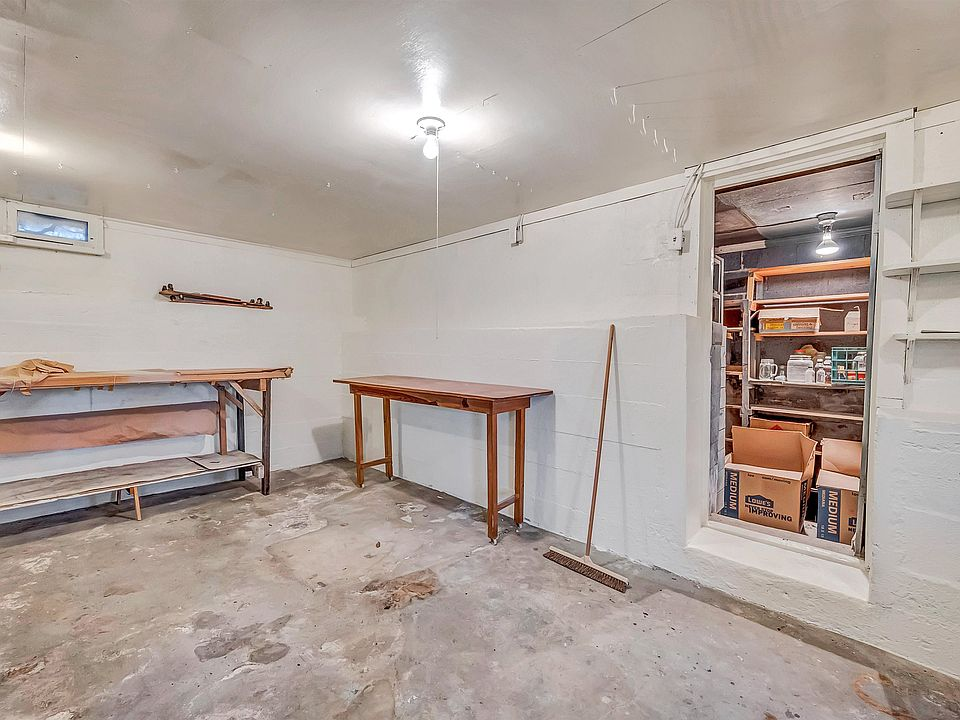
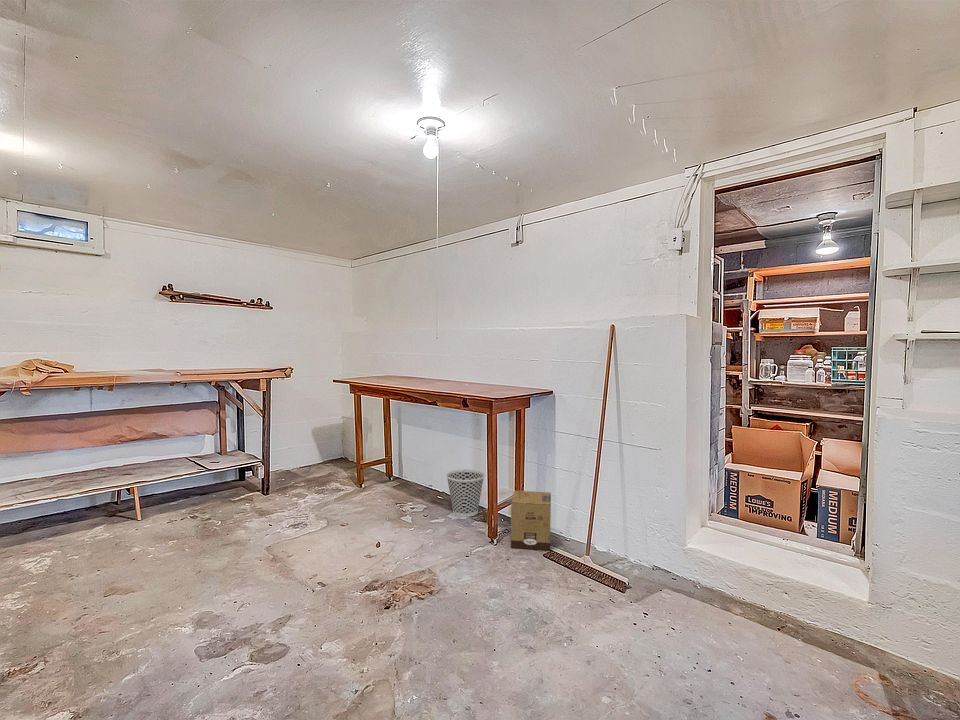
+ wastebasket [445,468,486,518]
+ cardboard box [510,490,552,552]
